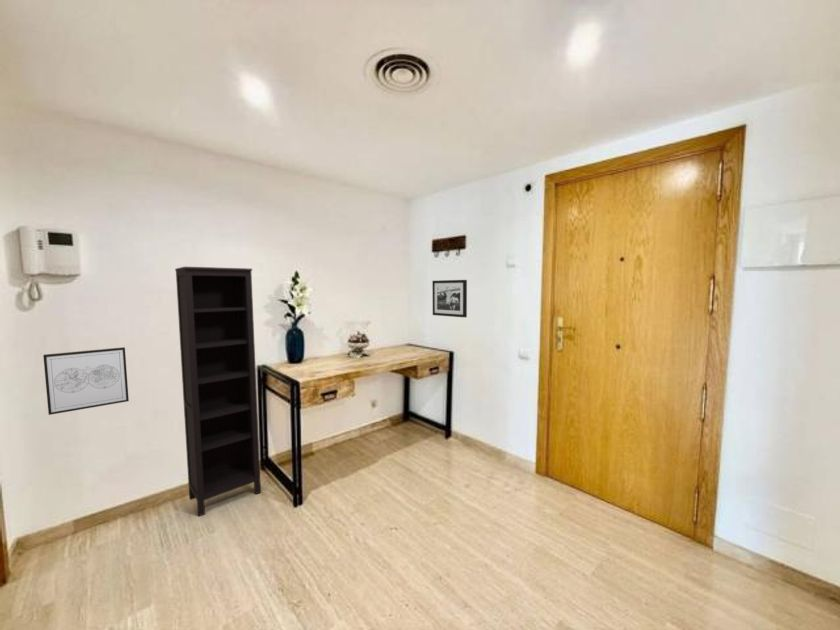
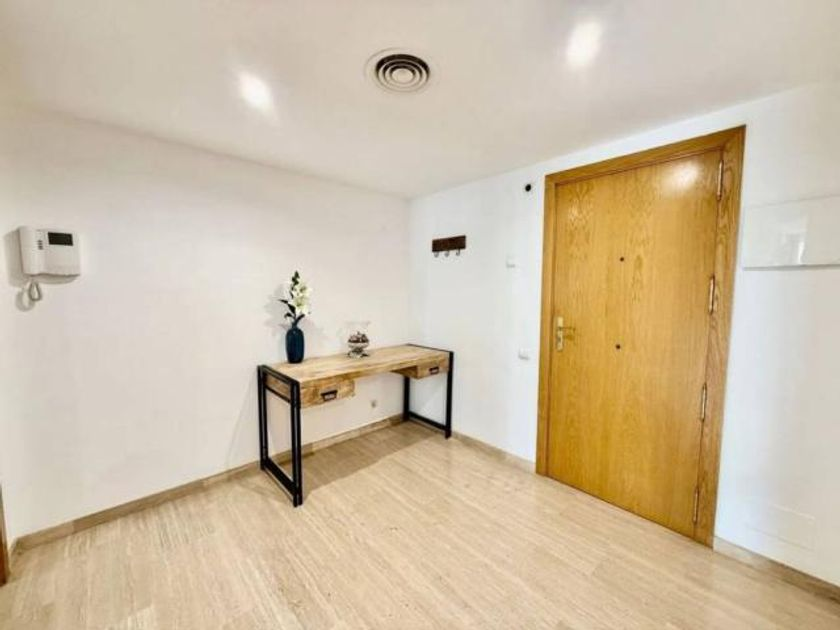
- bookcase [174,266,262,517]
- picture frame [431,279,468,318]
- wall art [42,346,130,416]
